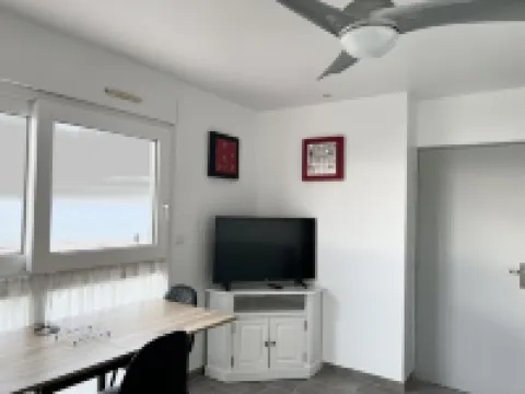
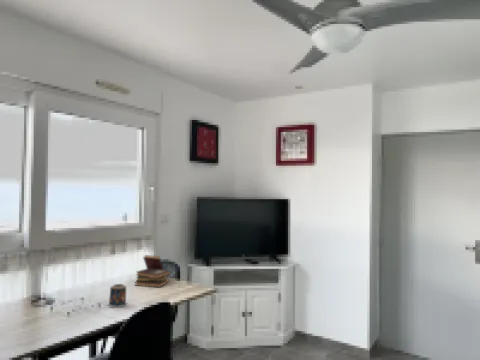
+ book [134,254,171,288]
+ candle [108,283,128,308]
